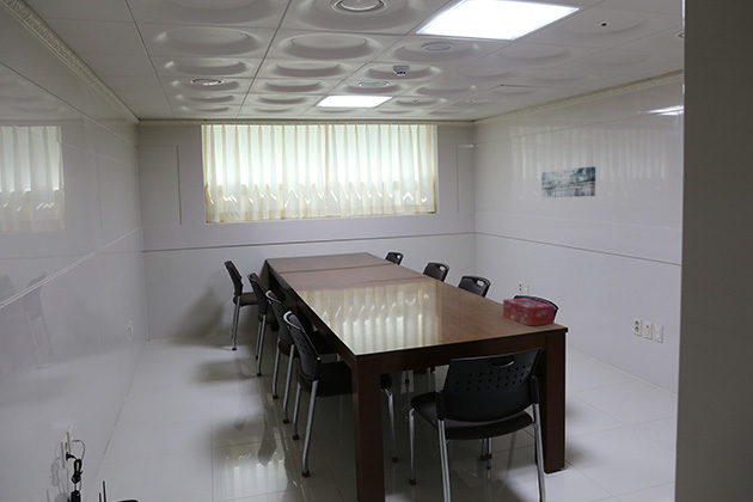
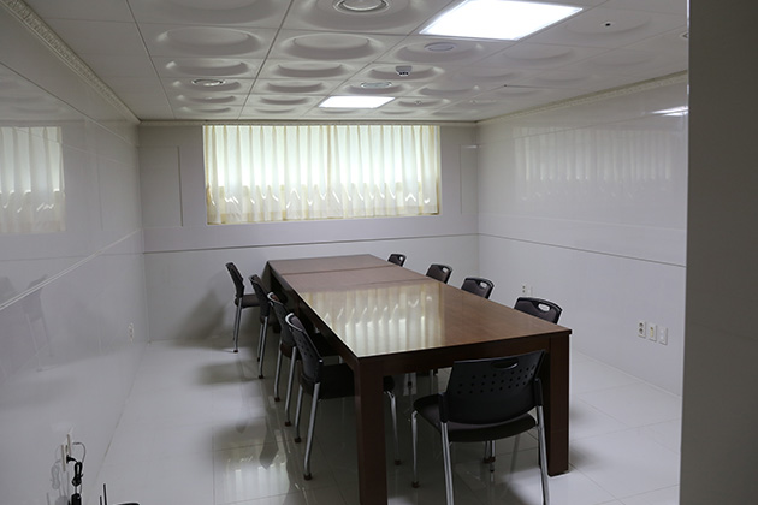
- tissue box [502,296,555,327]
- wall art [540,166,596,198]
